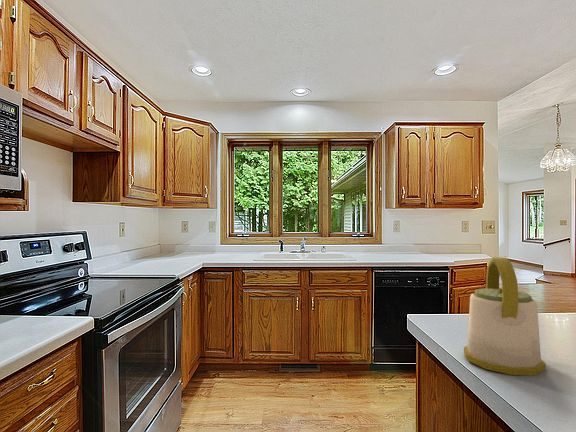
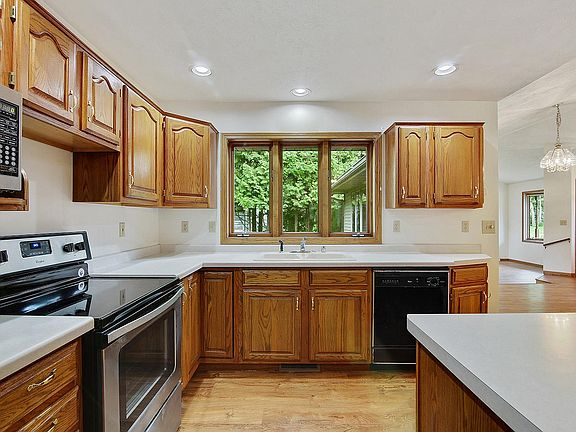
- kettle [463,256,547,376]
